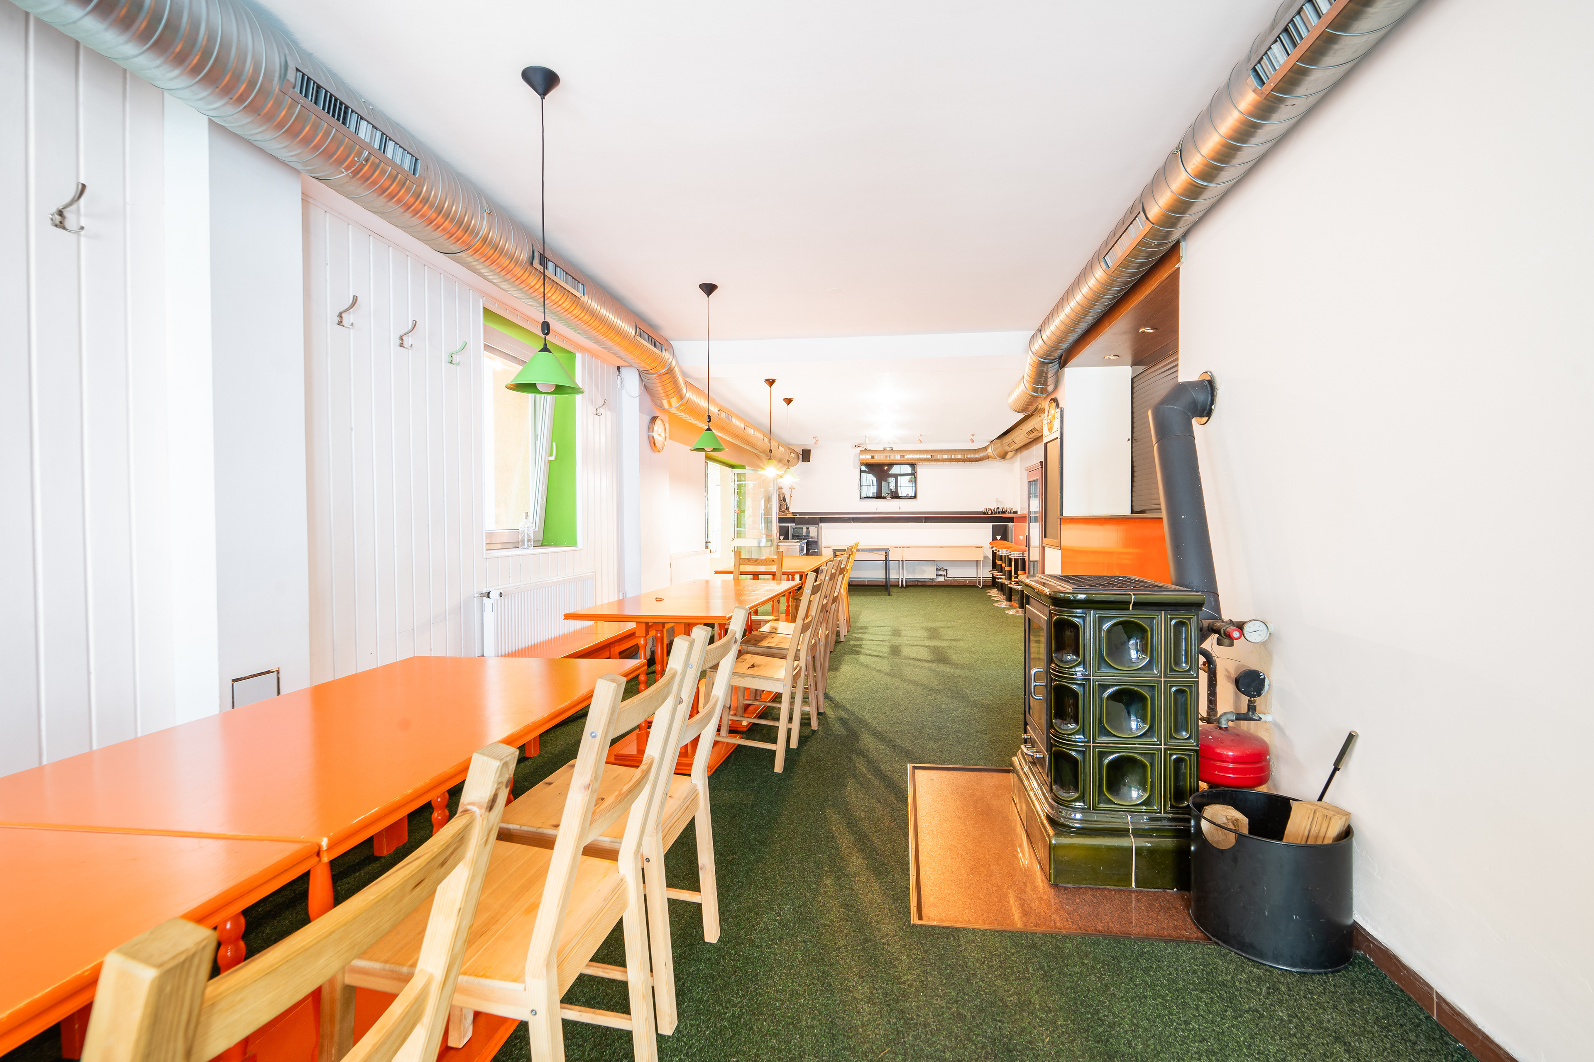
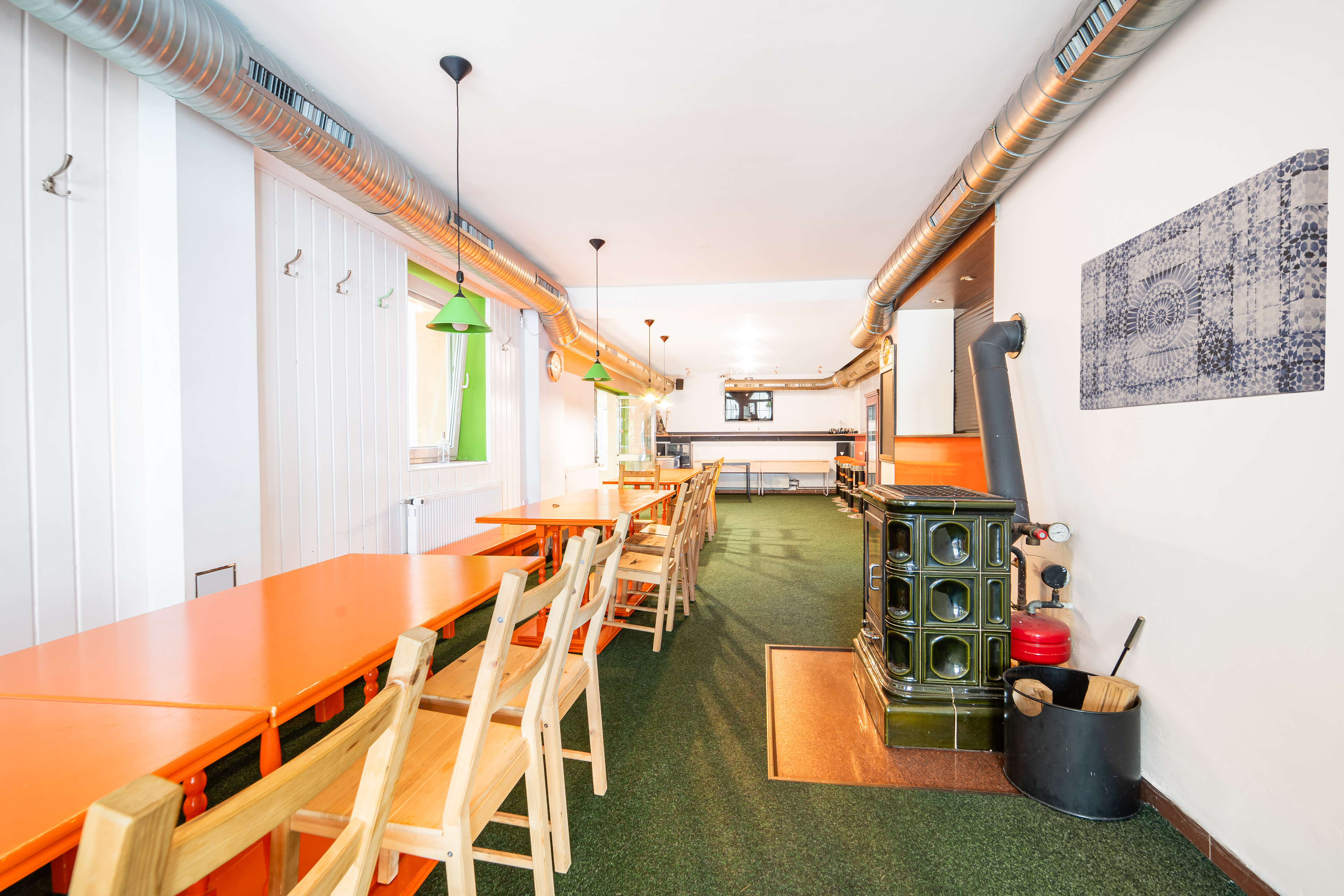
+ wall art [1079,148,1329,410]
